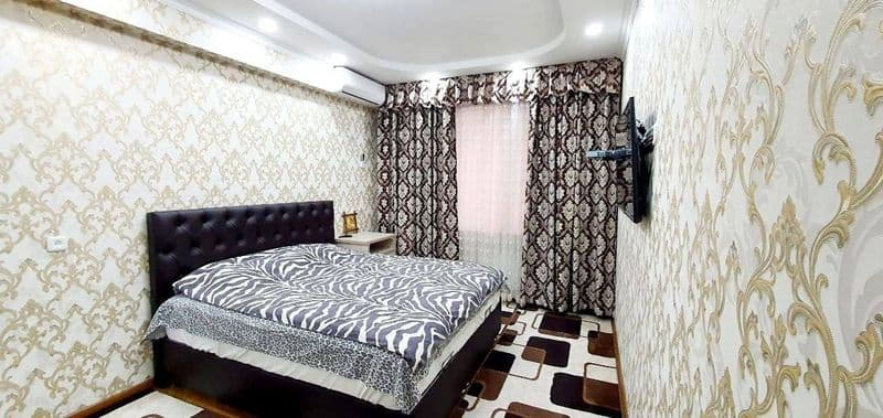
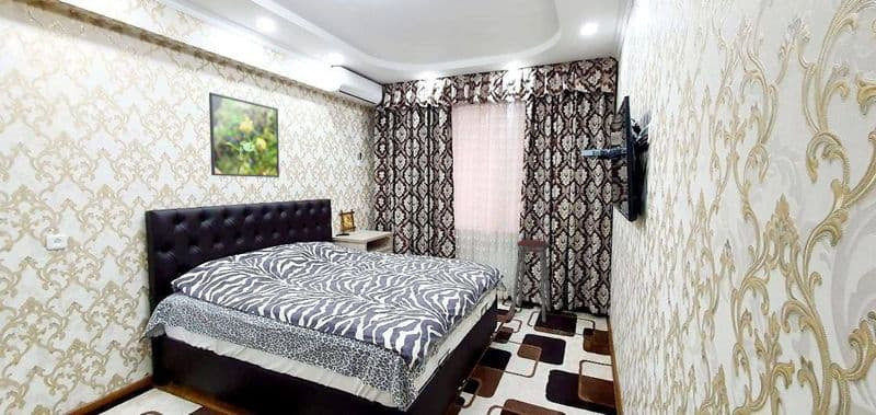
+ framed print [208,92,280,178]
+ music stool [510,239,552,323]
